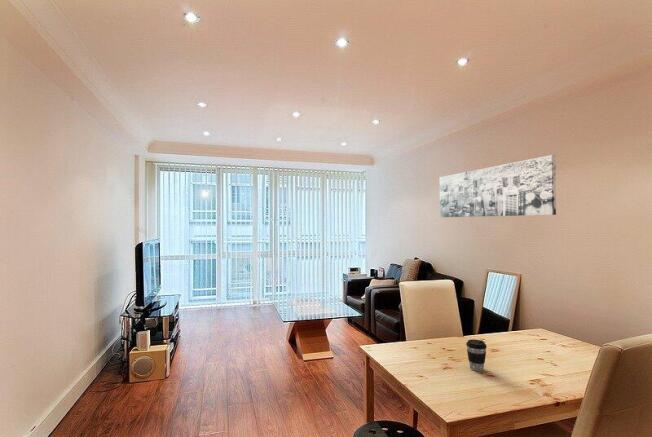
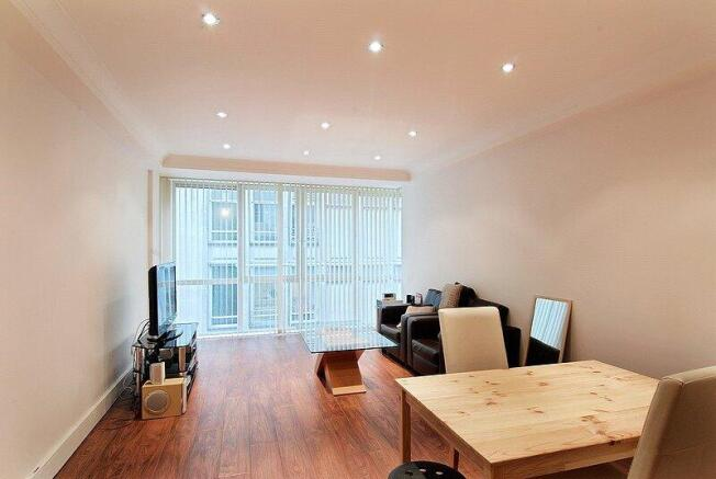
- coffee cup [465,338,488,372]
- wall art [439,154,557,218]
